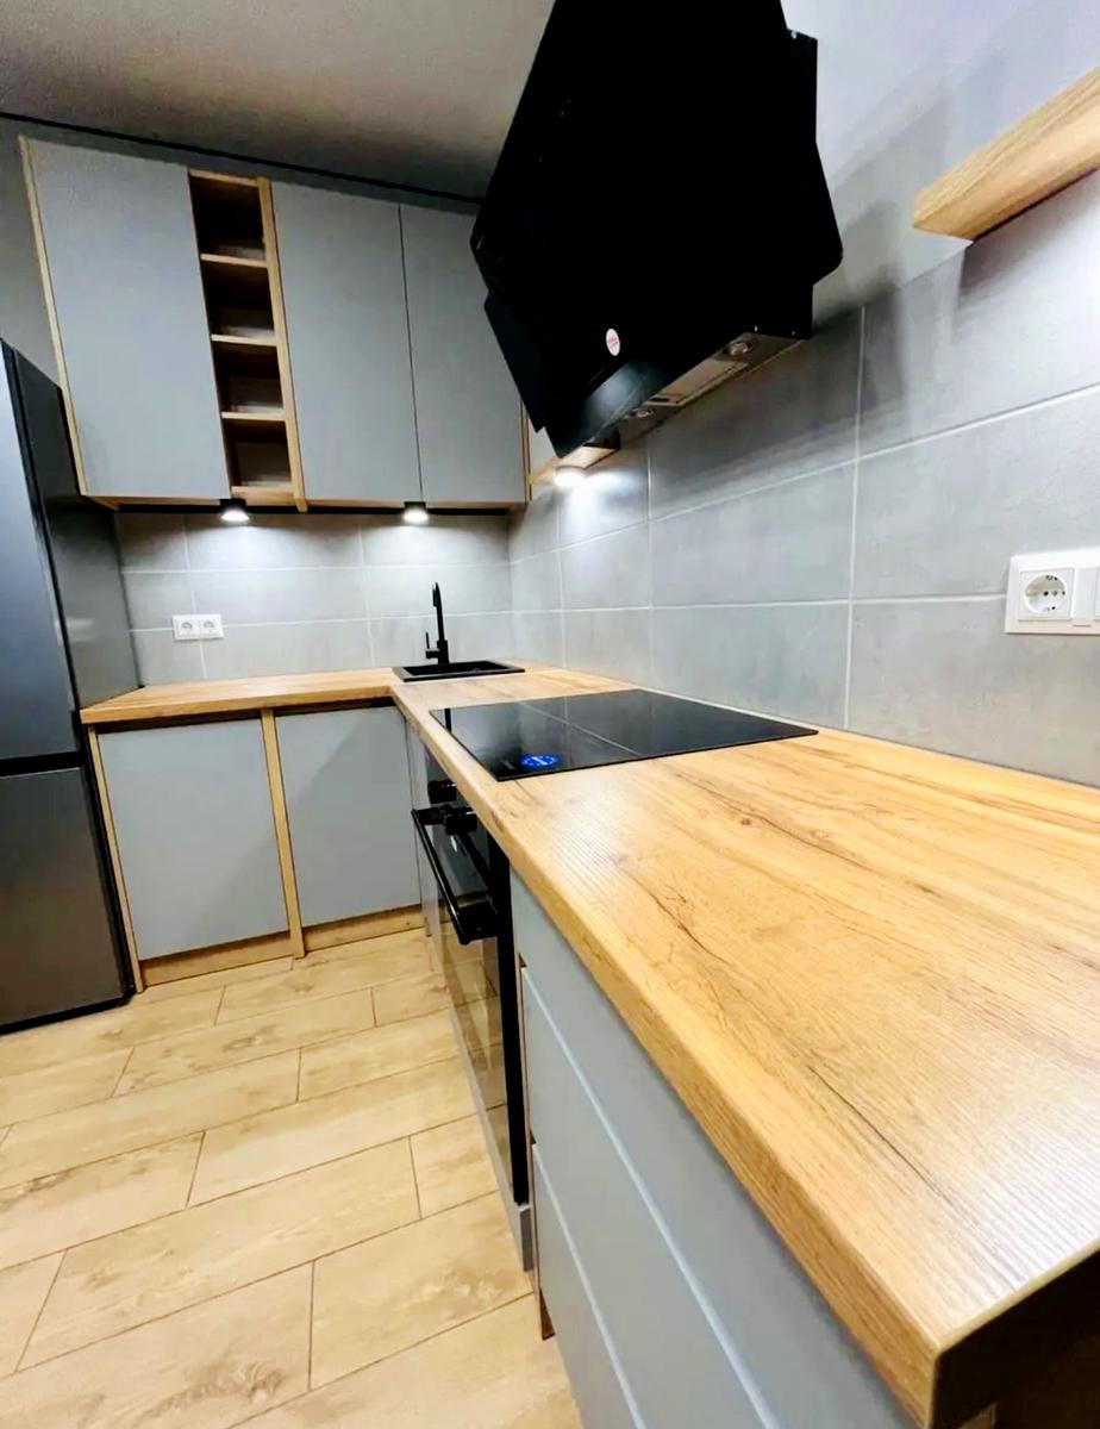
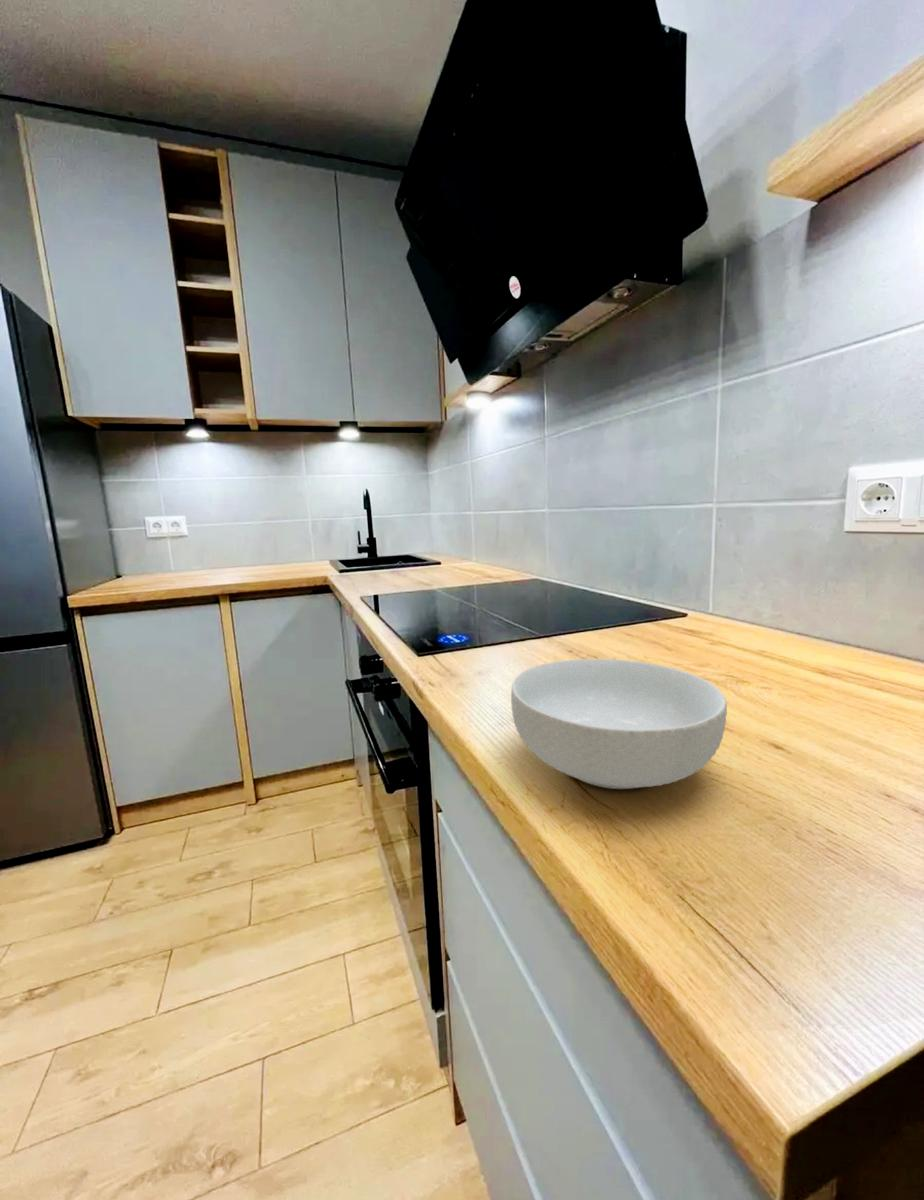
+ cereal bowl [510,658,728,790]
